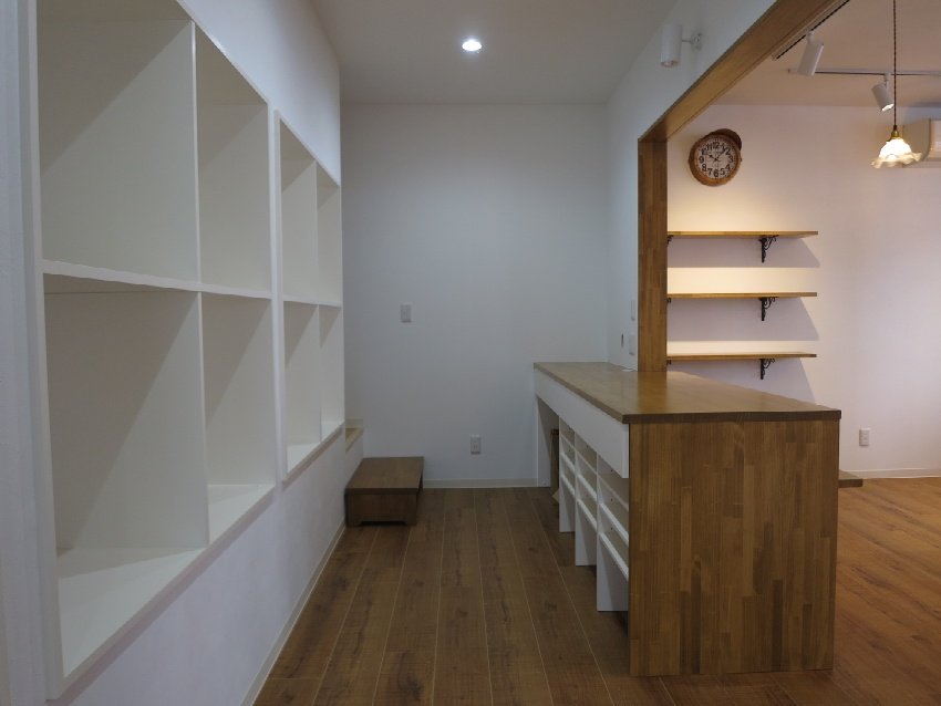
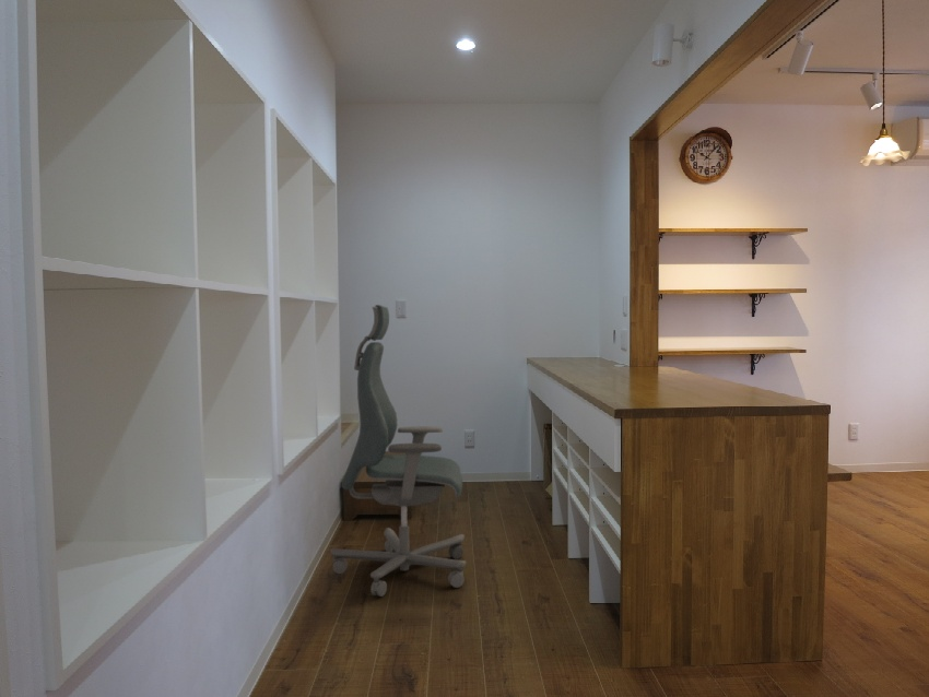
+ office chair [329,304,467,598]
